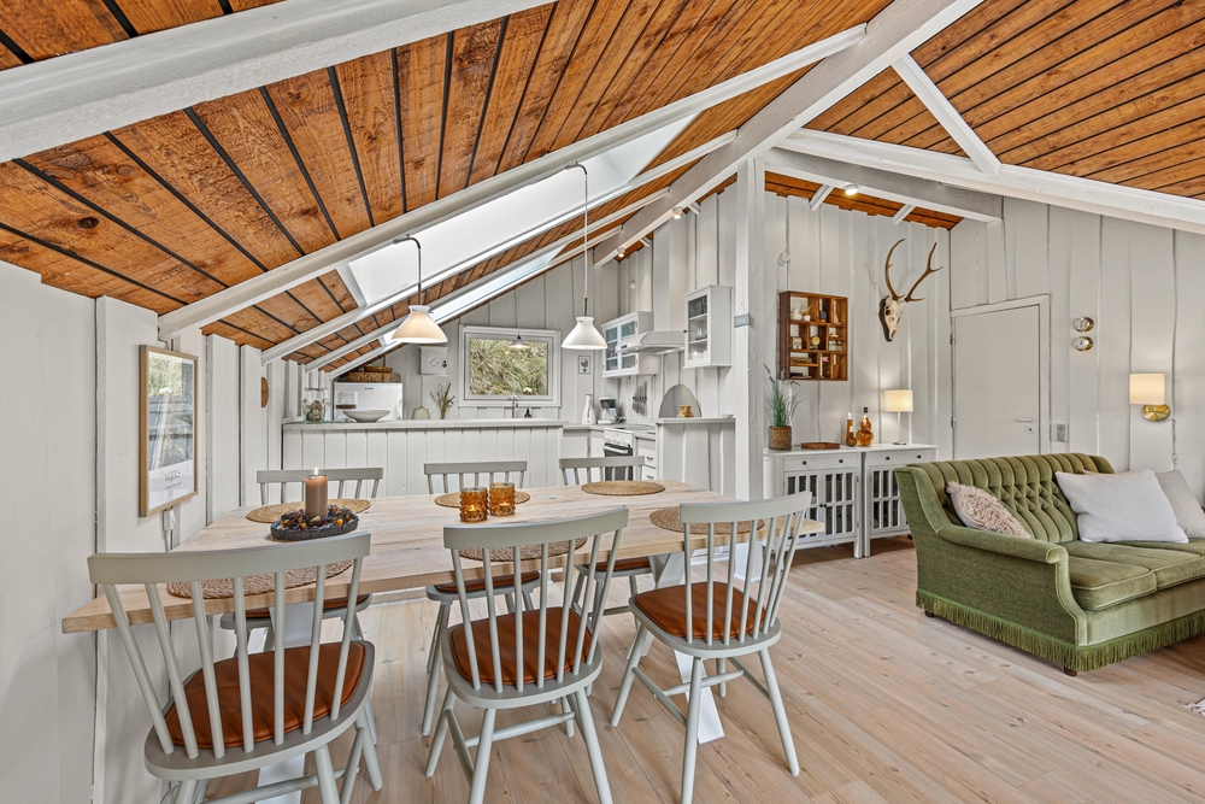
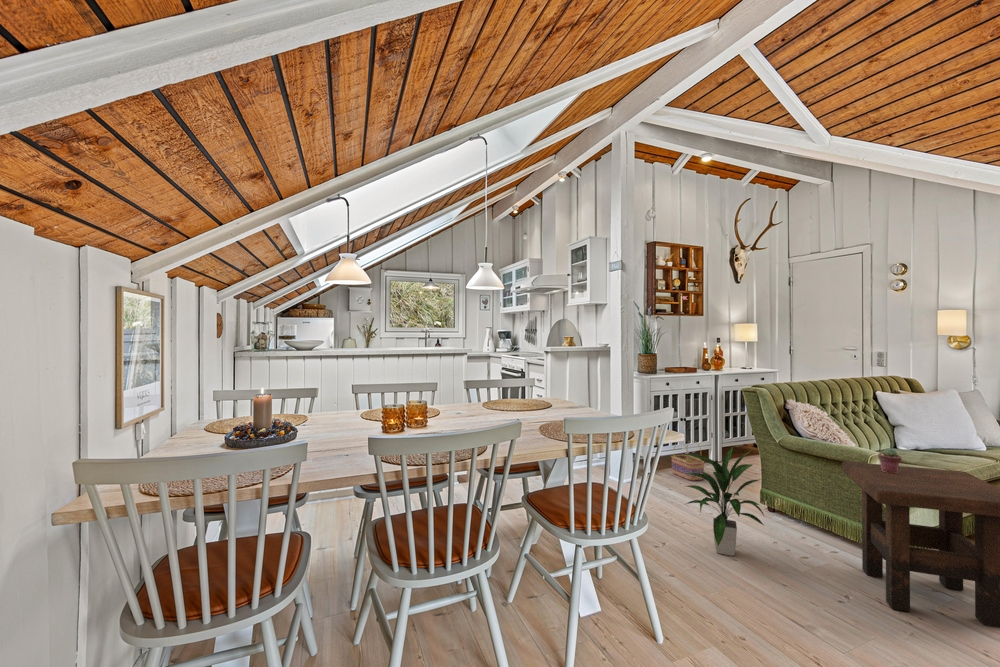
+ side table [841,461,1000,629]
+ indoor plant [681,446,765,557]
+ basket [670,440,705,482]
+ potted succulent [877,447,903,473]
